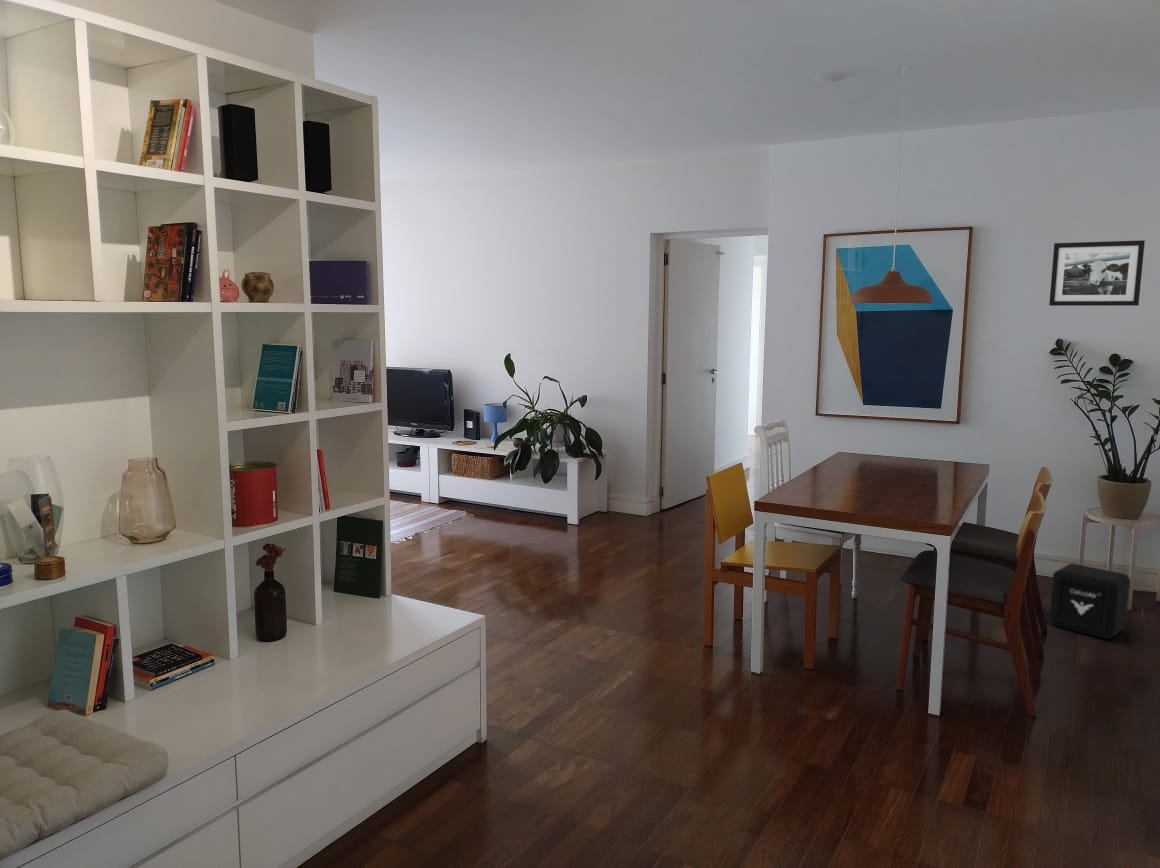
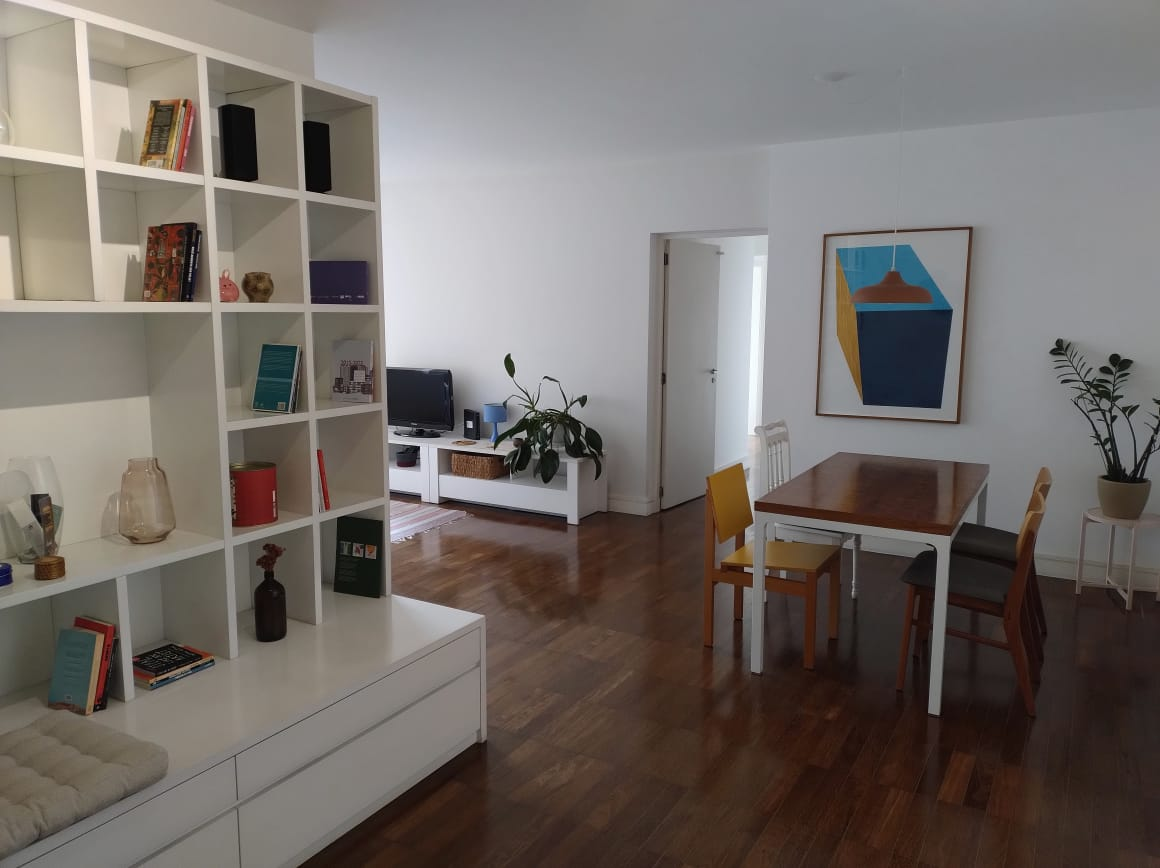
- air purifier [1048,562,1131,640]
- picture frame [1048,239,1146,307]
